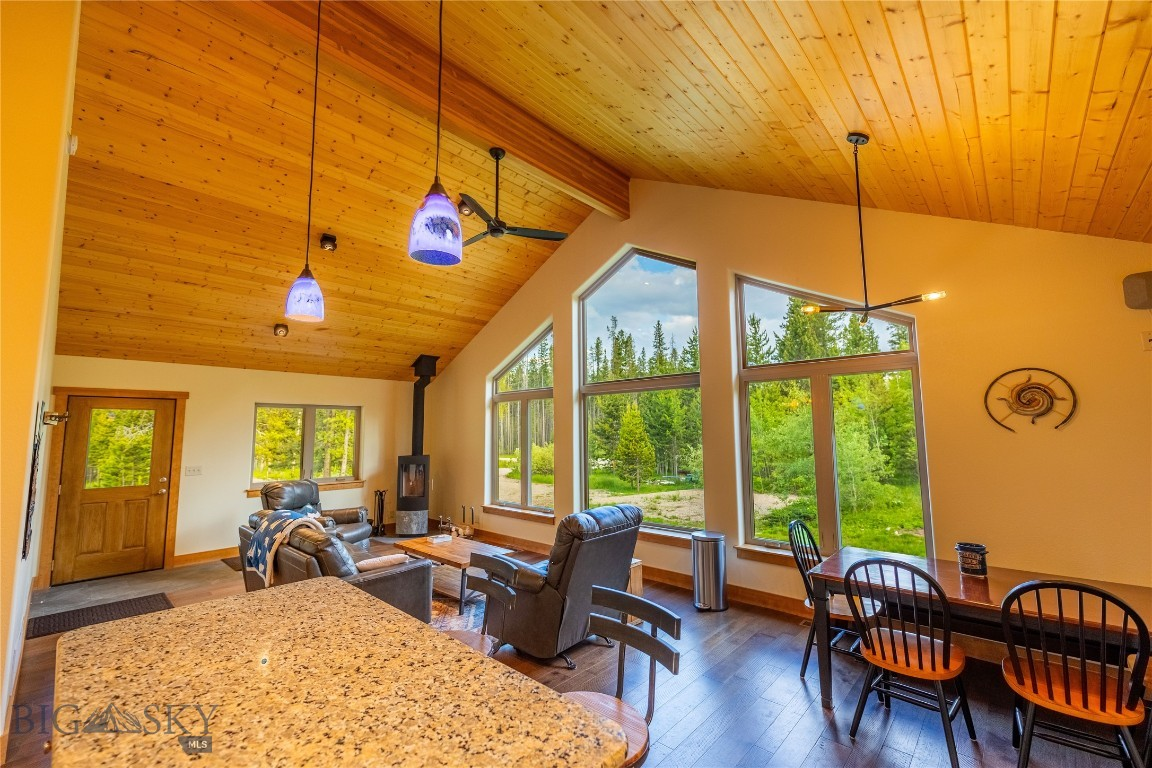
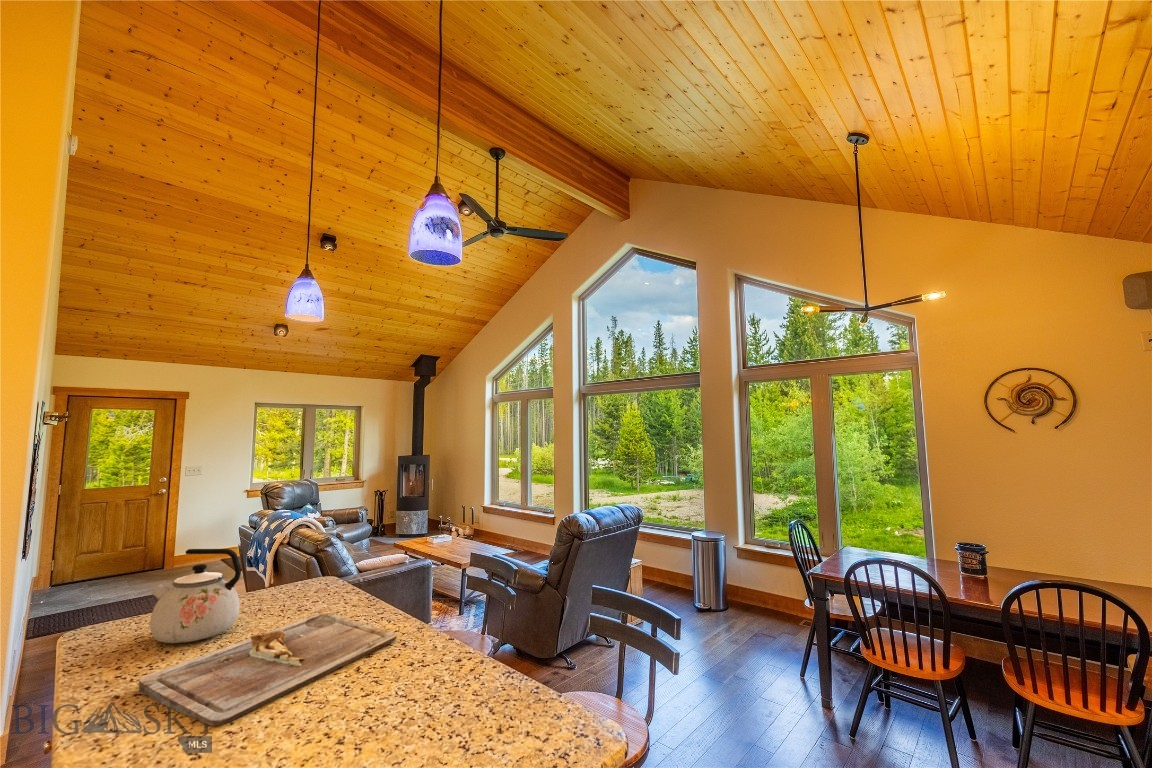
+ cutting board [138,612,398,727]
+ kettle [149,548,242,644]
